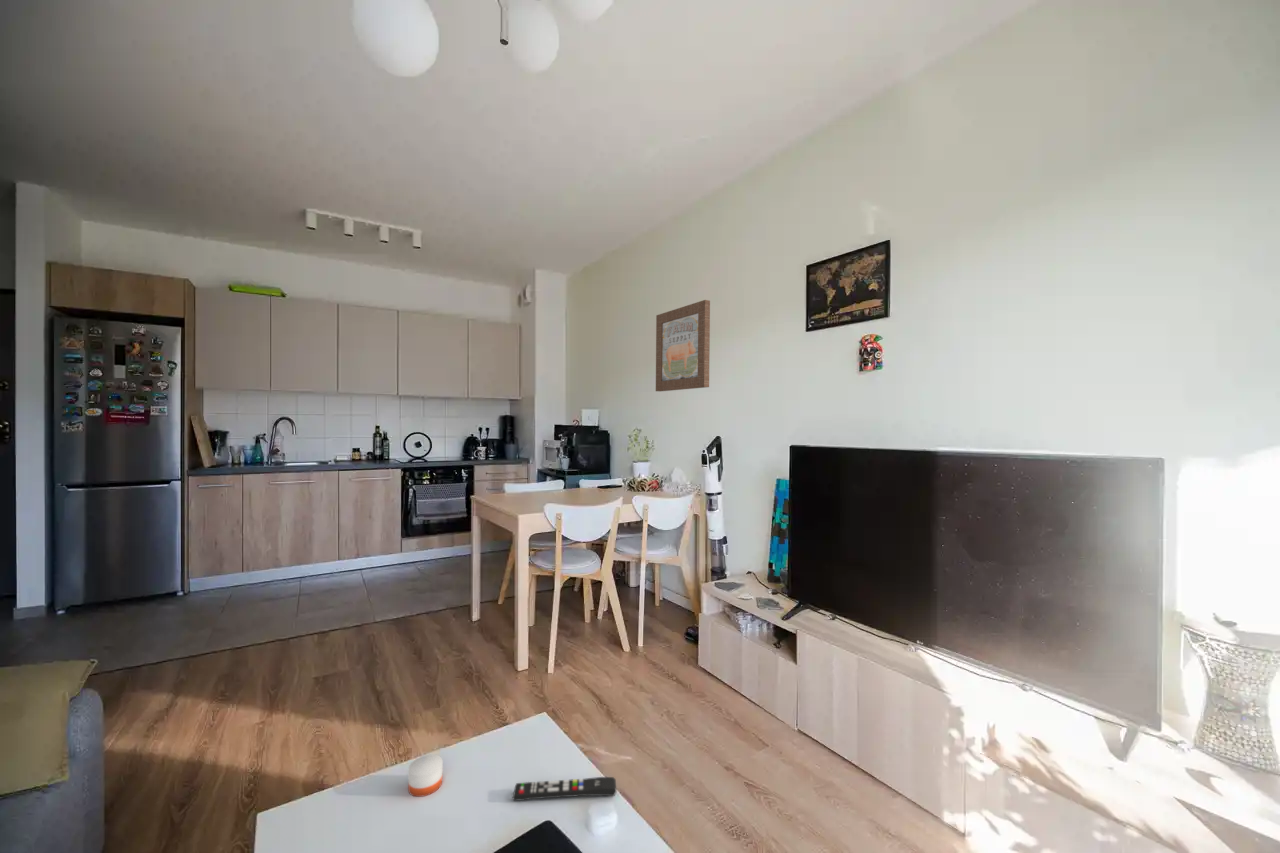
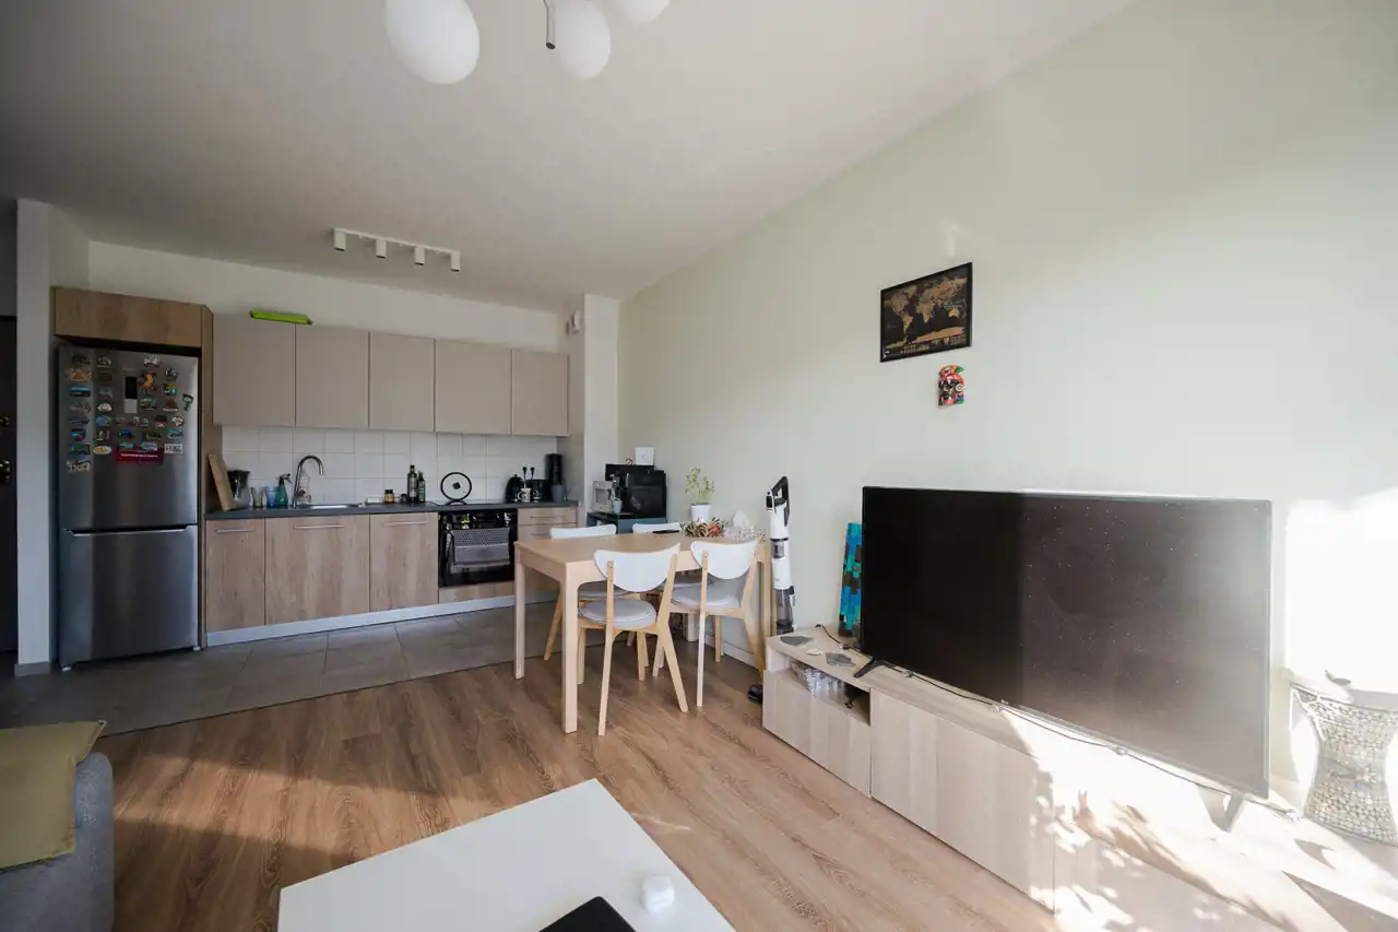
- remote control [512,776,618,802]
- candle [407,754,444,798]
- wall art [655,299,711,392]
